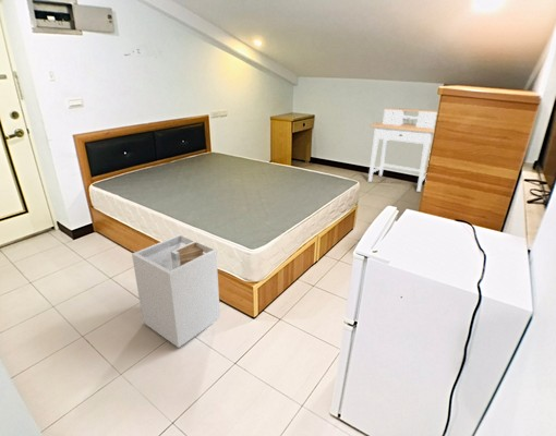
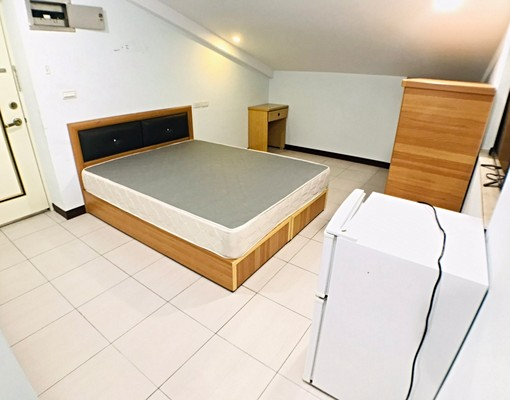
- laundry hamper [131,233,221,349]
- desk [367,107,438,193]
